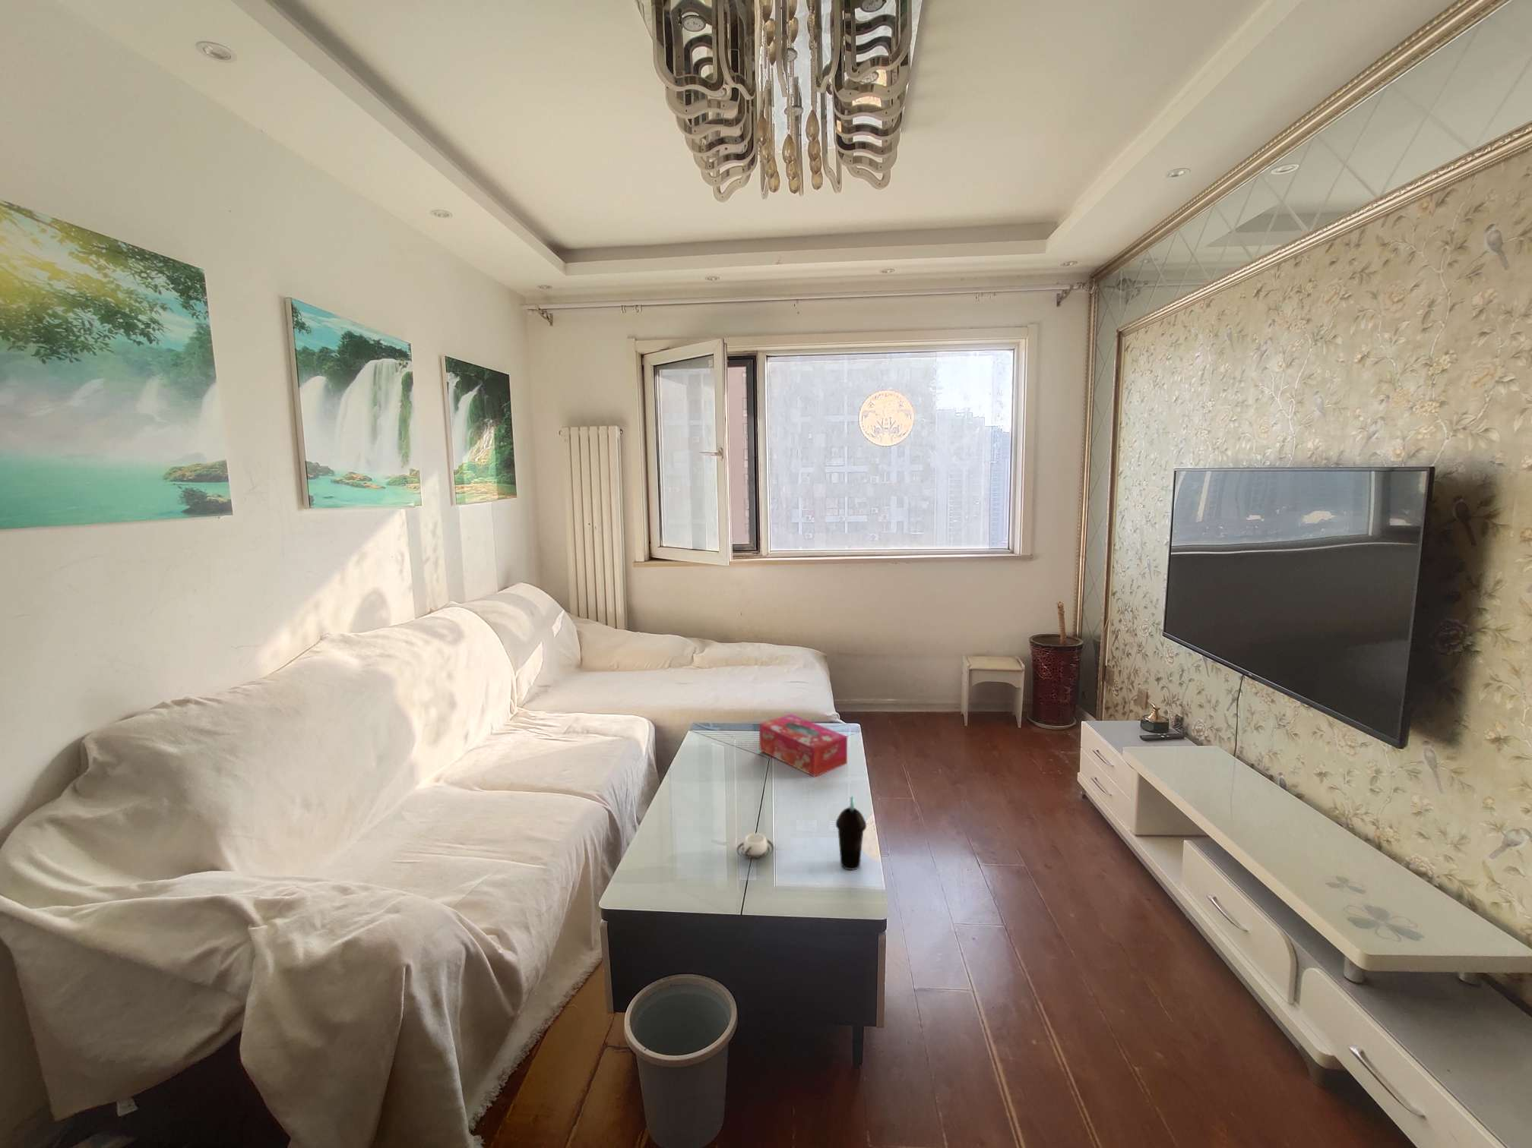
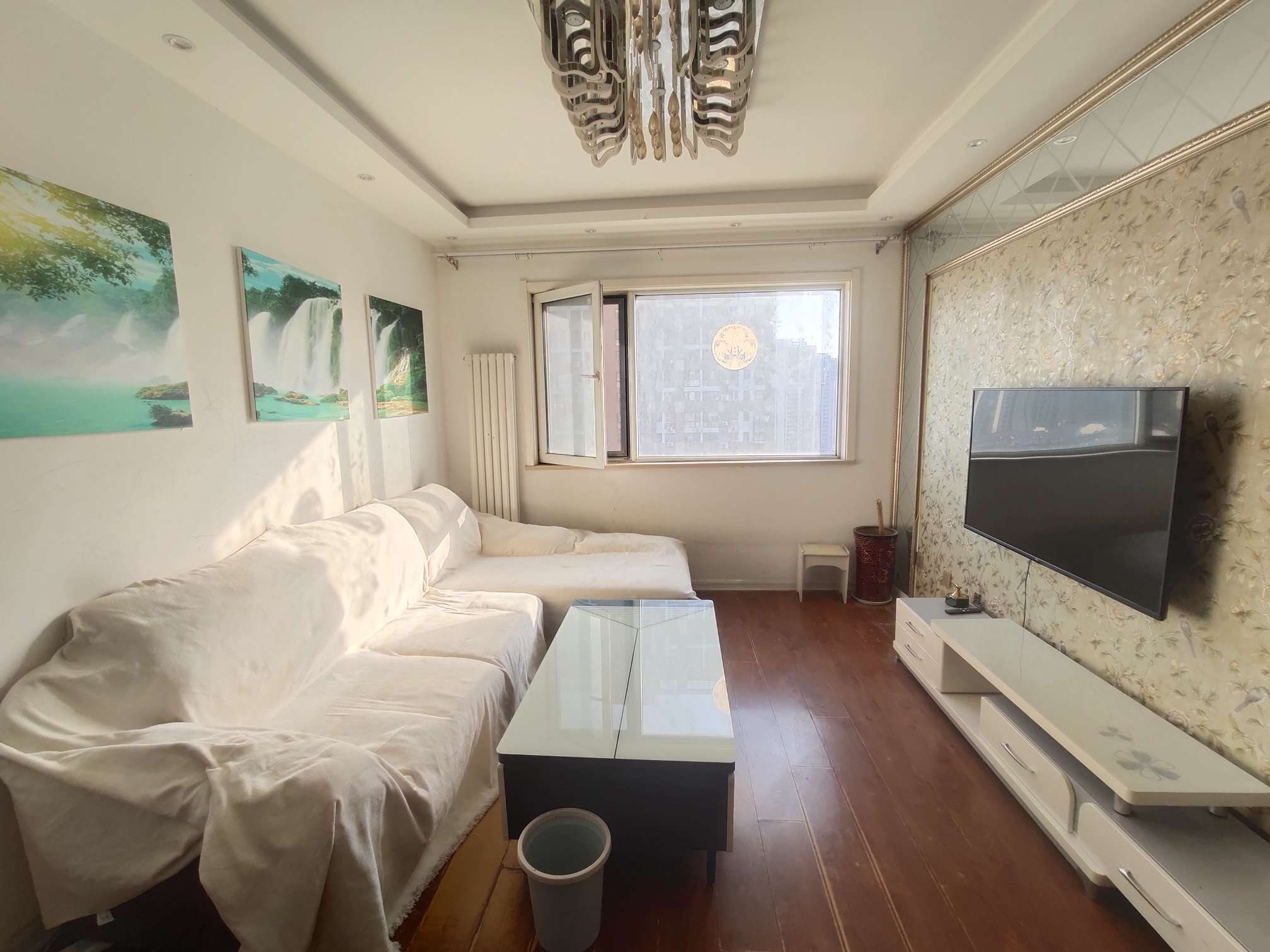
- cup [835,795,867,871]
- cup [736,832,774,860]
- tissue box [759,714,848,778]
